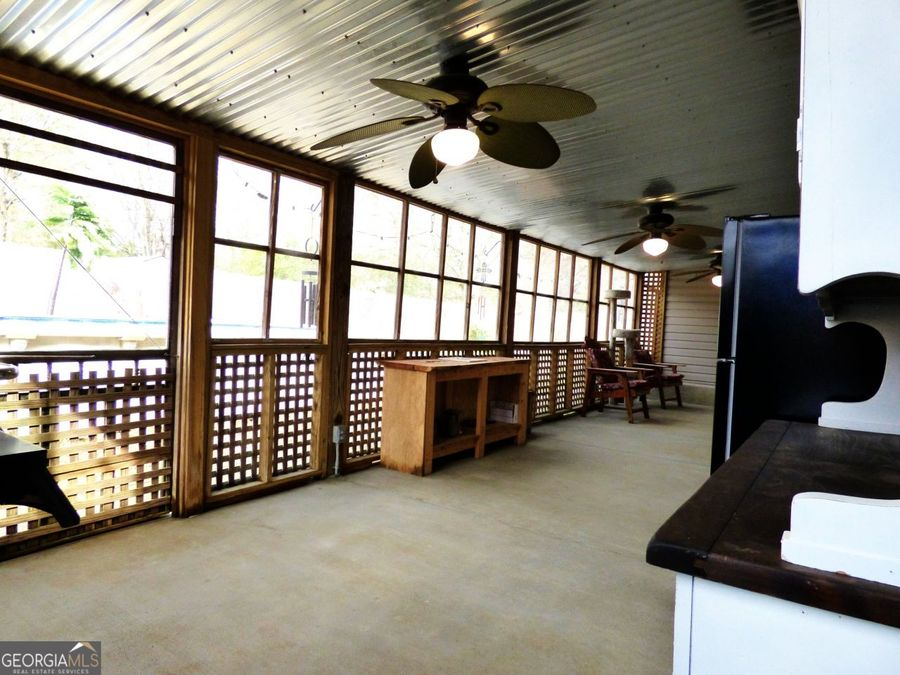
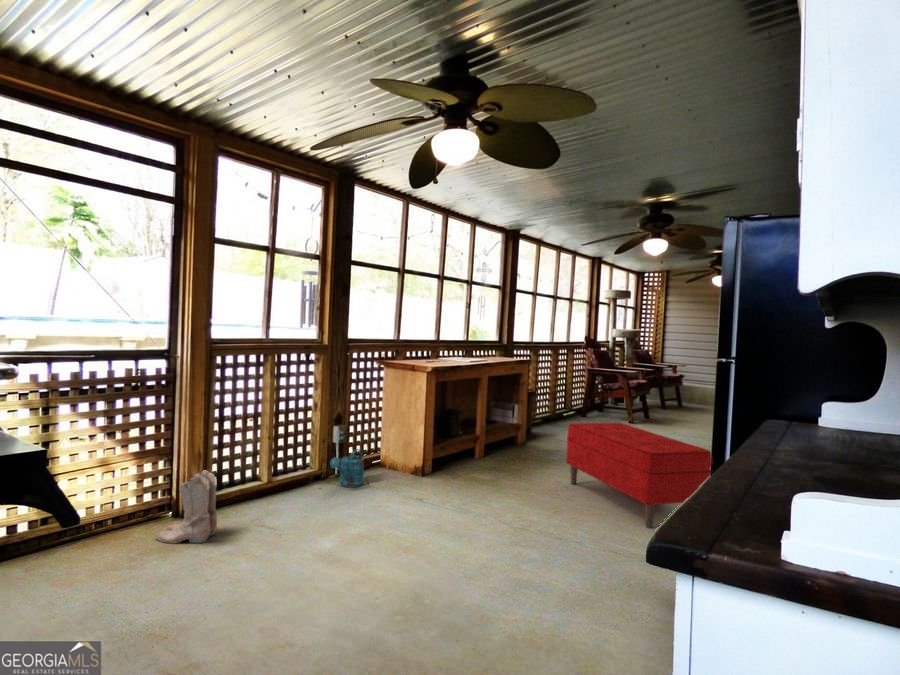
+ boots [155,469,218,545]
+ watering can [329,448,365,488]
+ bench [565,421,712,529]
